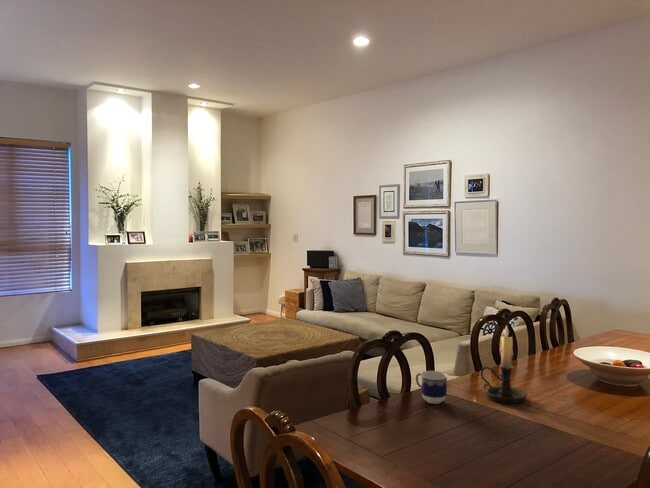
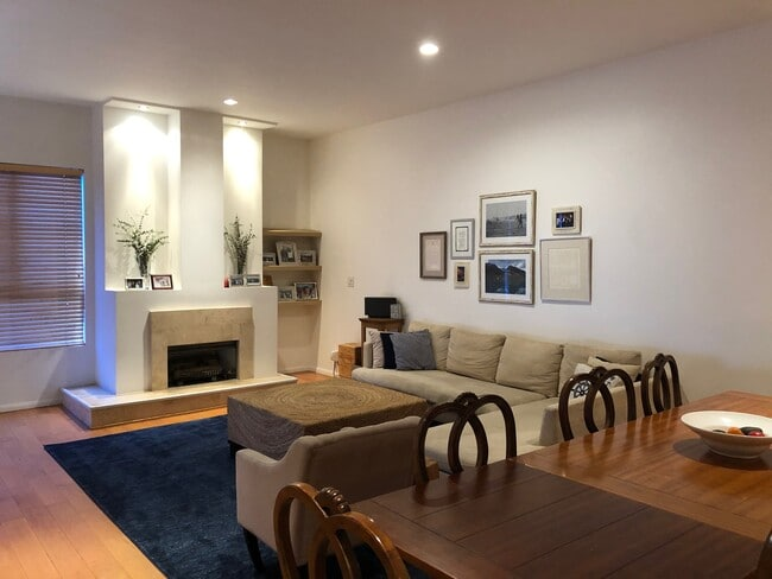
- candle holder [479,324,528,404]
- cup [415,370,449,405]
